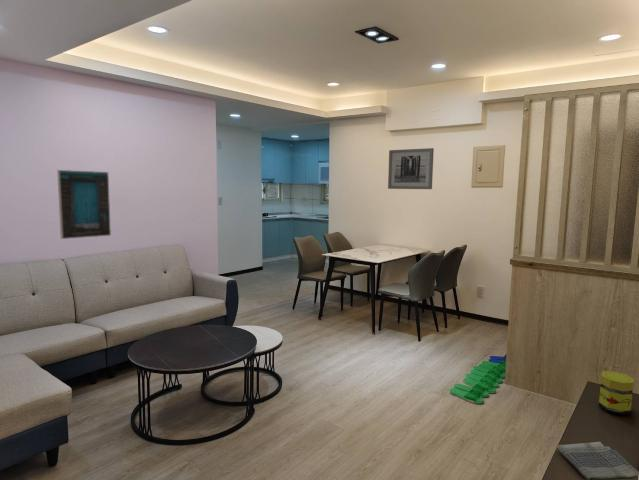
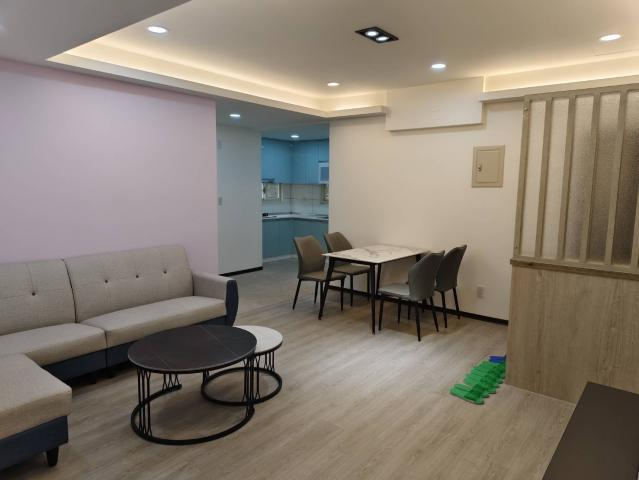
- dish towel [556,441,639,480]
- jar [598,370,635,415]
- wall art [387,147,435,190]
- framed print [56,169,112,240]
